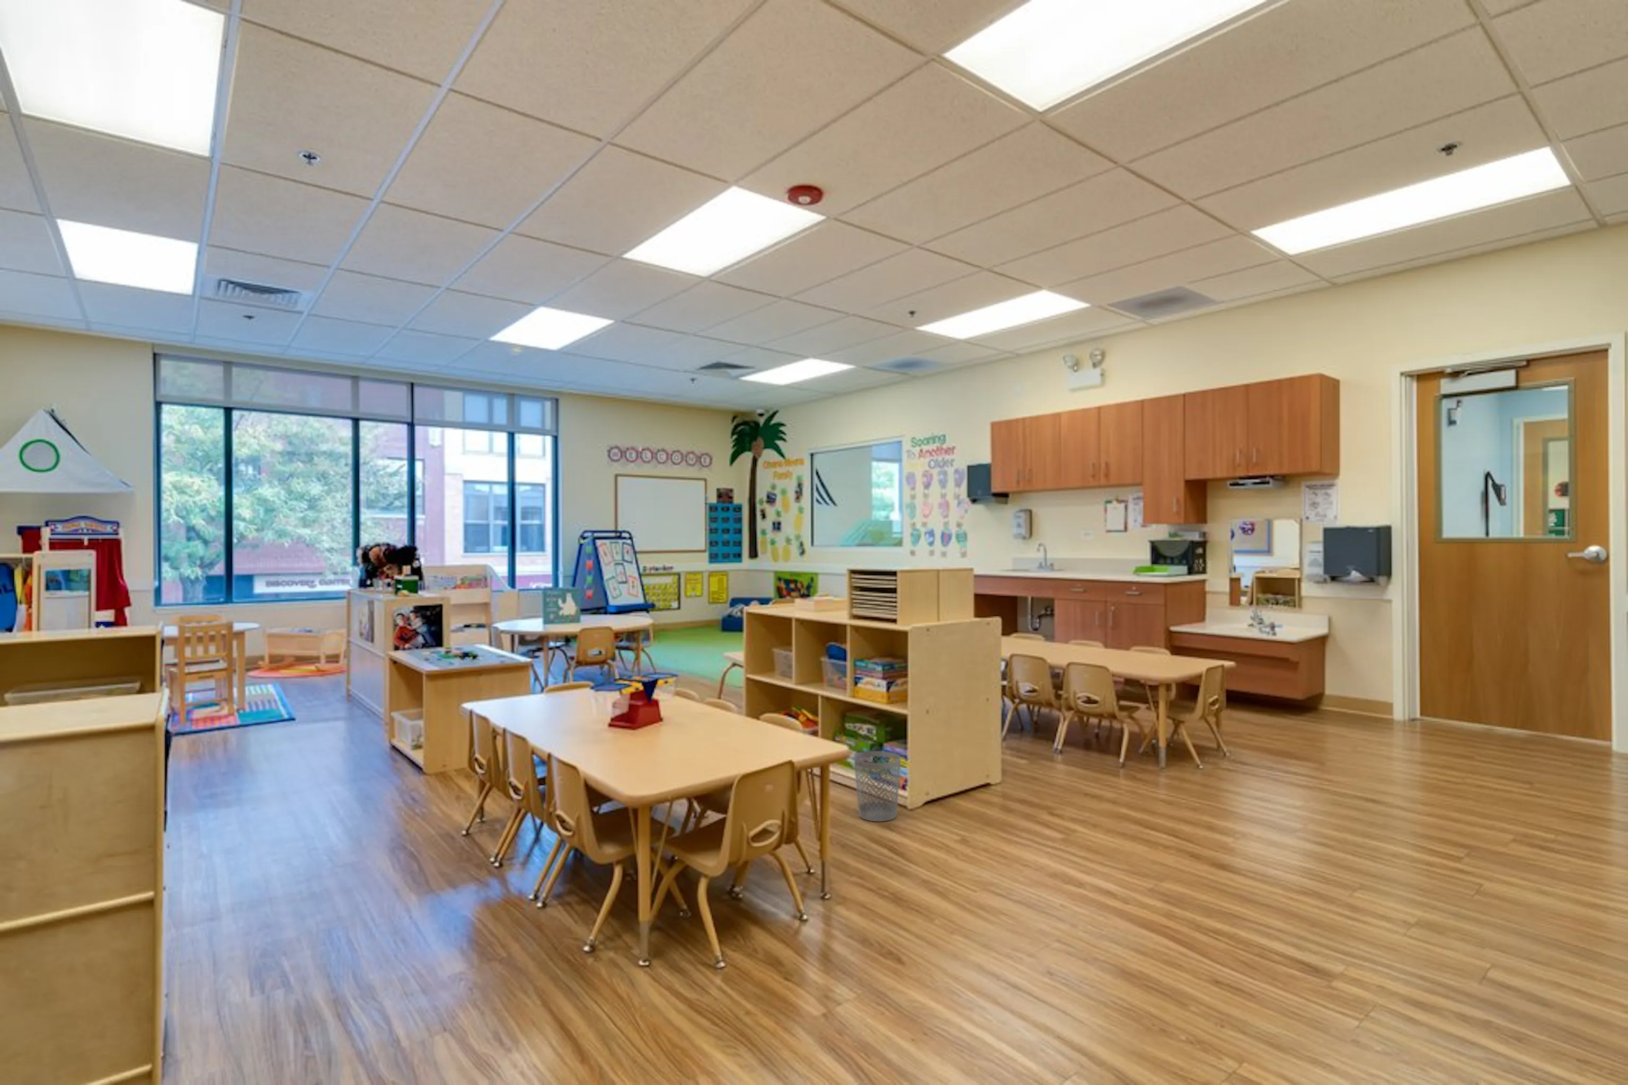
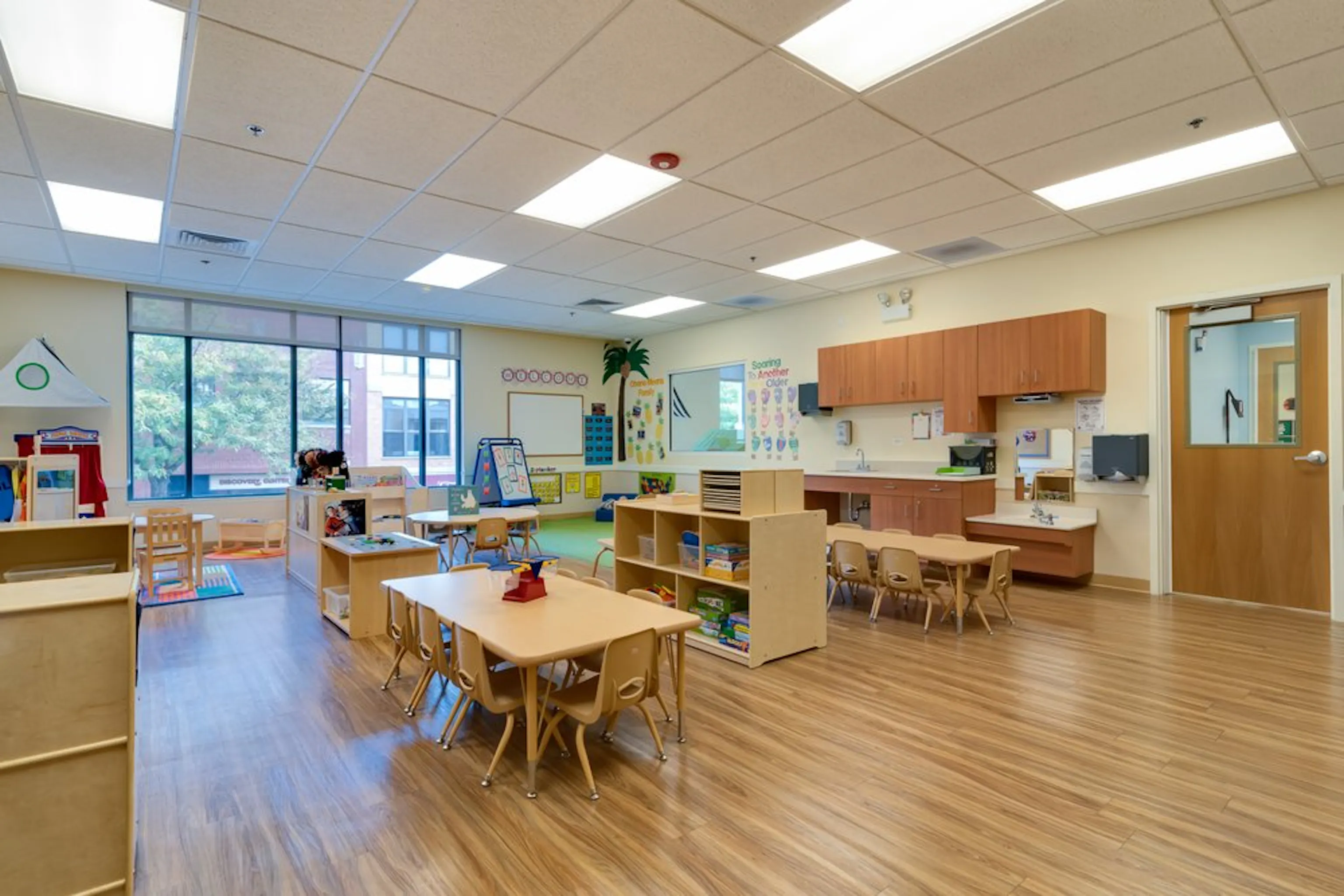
- wastebasket [853,751,901,822]
